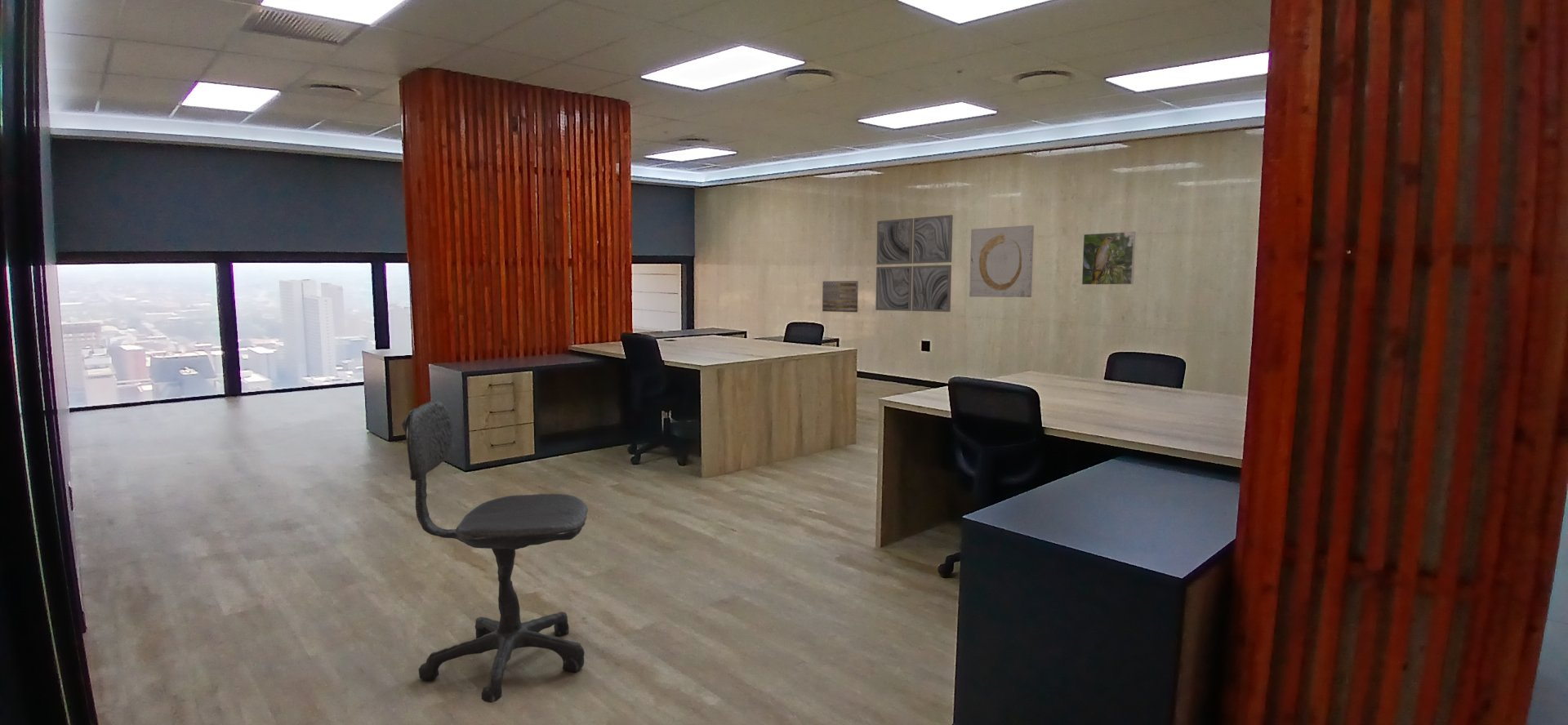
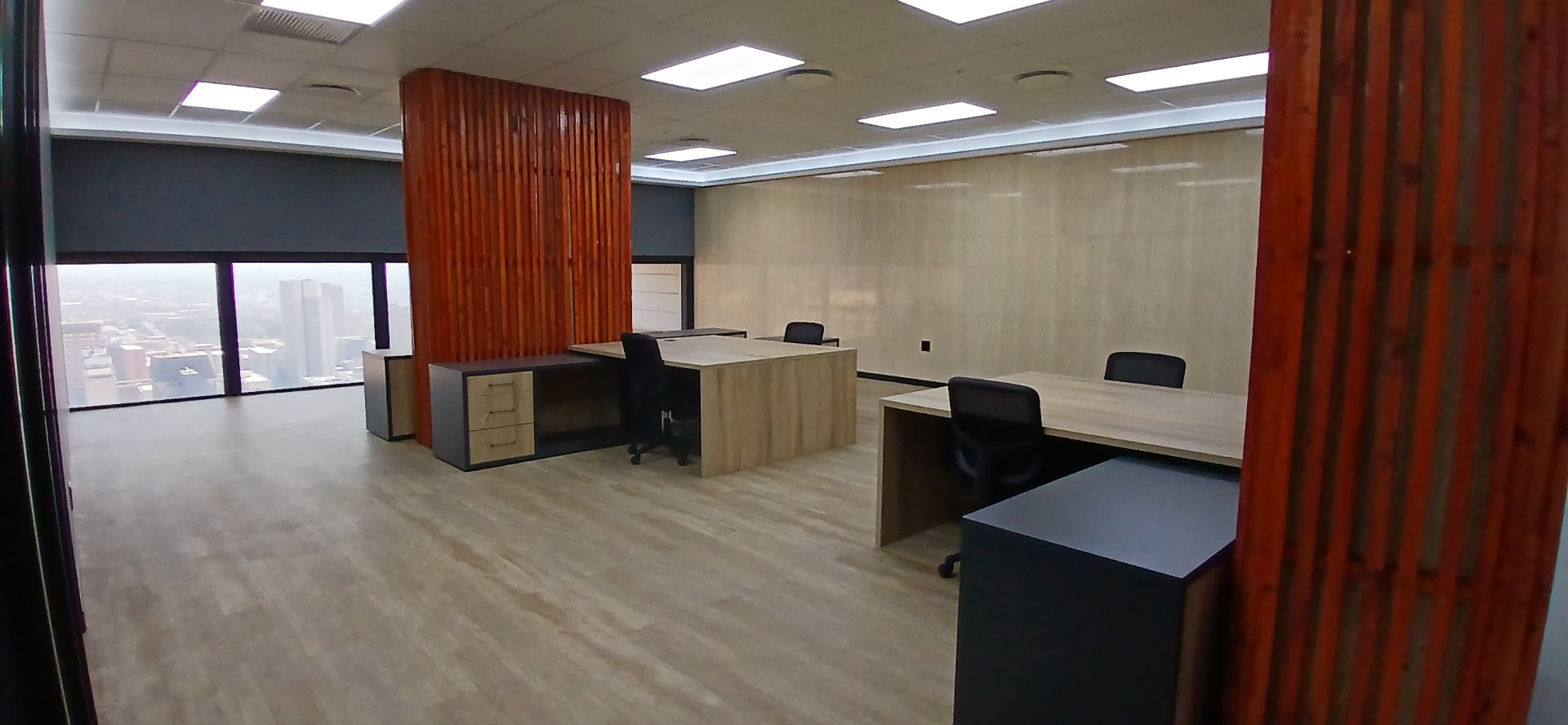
- office chair [401,399,589,704]
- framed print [1081,231,1136,286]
- wall art [969,225,1035,298]
- wall art [875,214,954,313]
- wall art [822,280,859,313]
